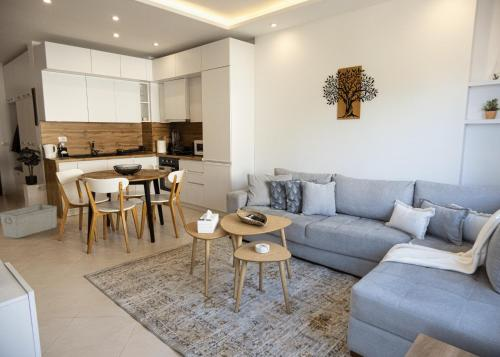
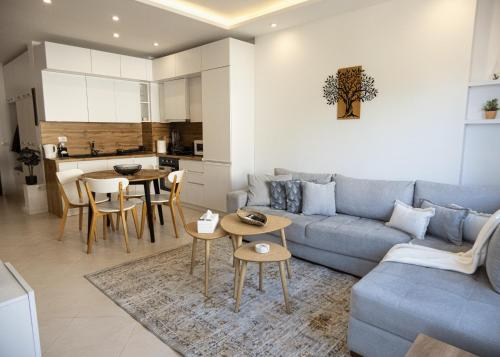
- storage bin [0,203,58,239]
